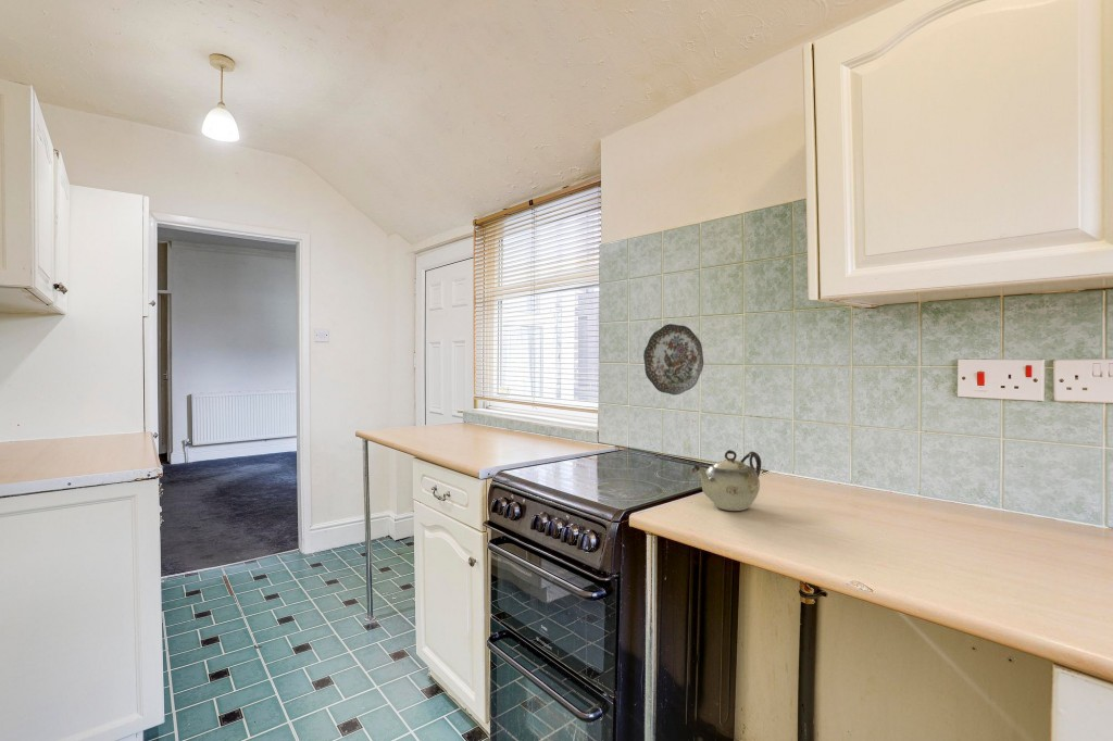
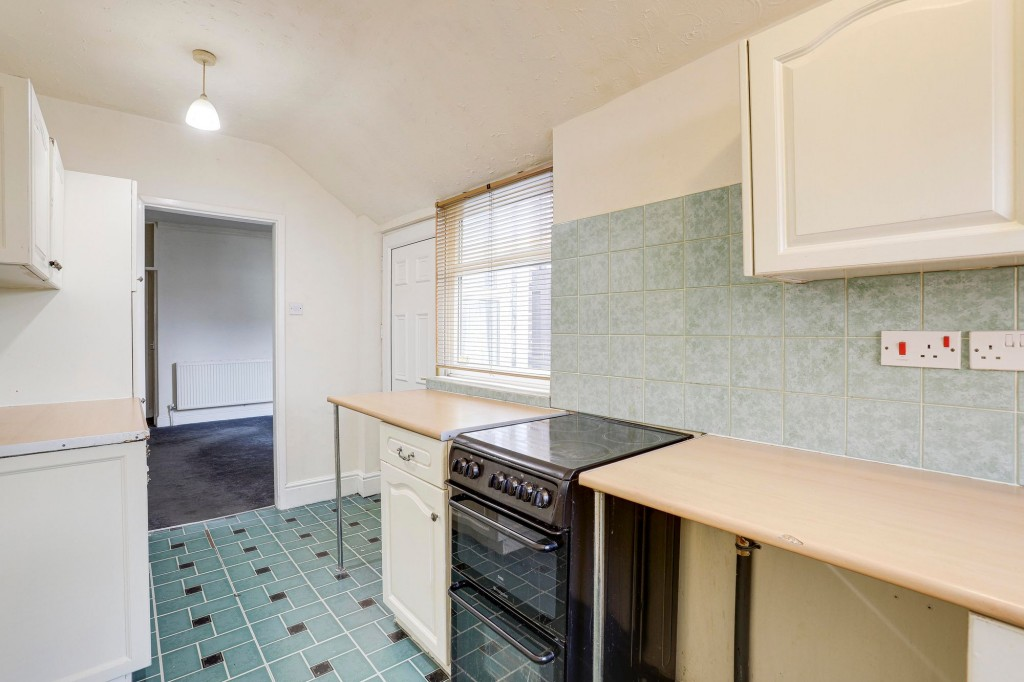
- decorative plate [642,323,704,397]
- teapot [690,449,762,512]
